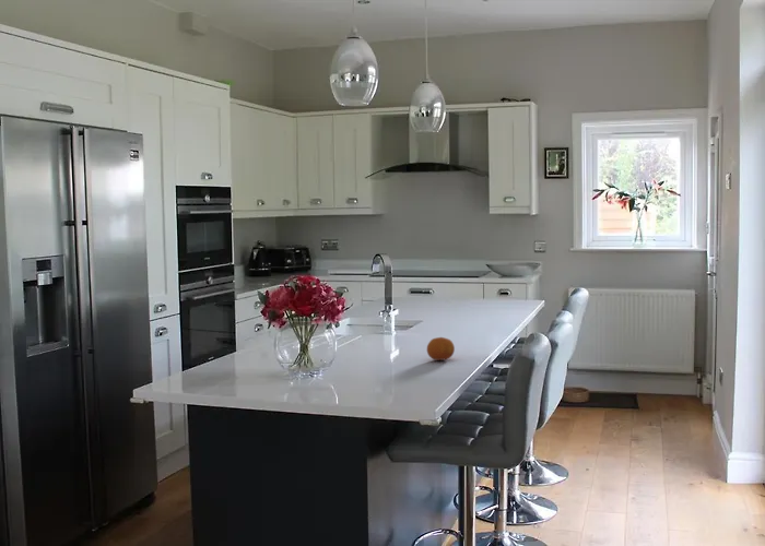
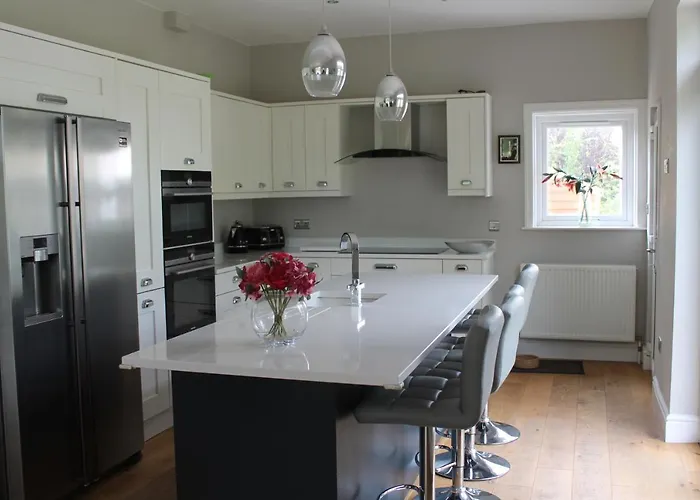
- fruit [426,336,456,361]
